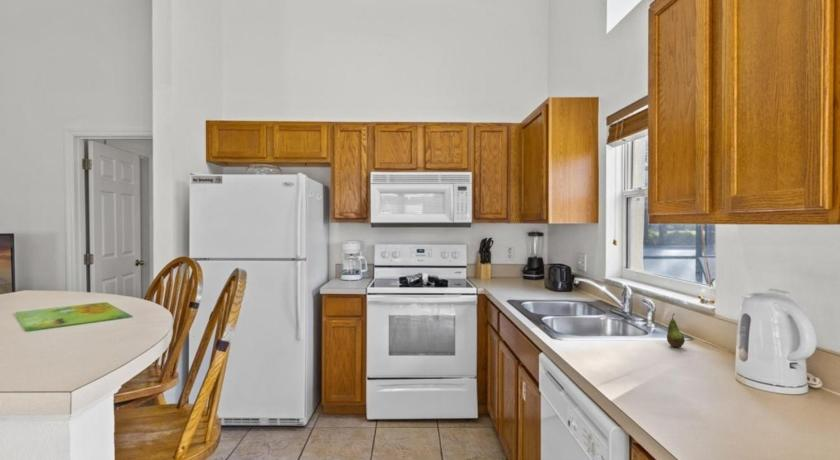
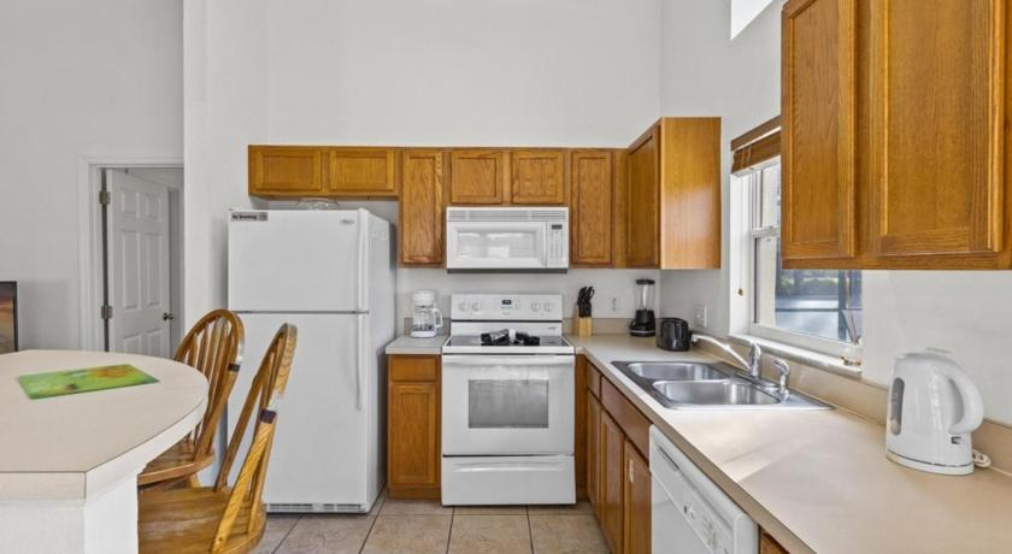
- fruit [666,313,686,348]
